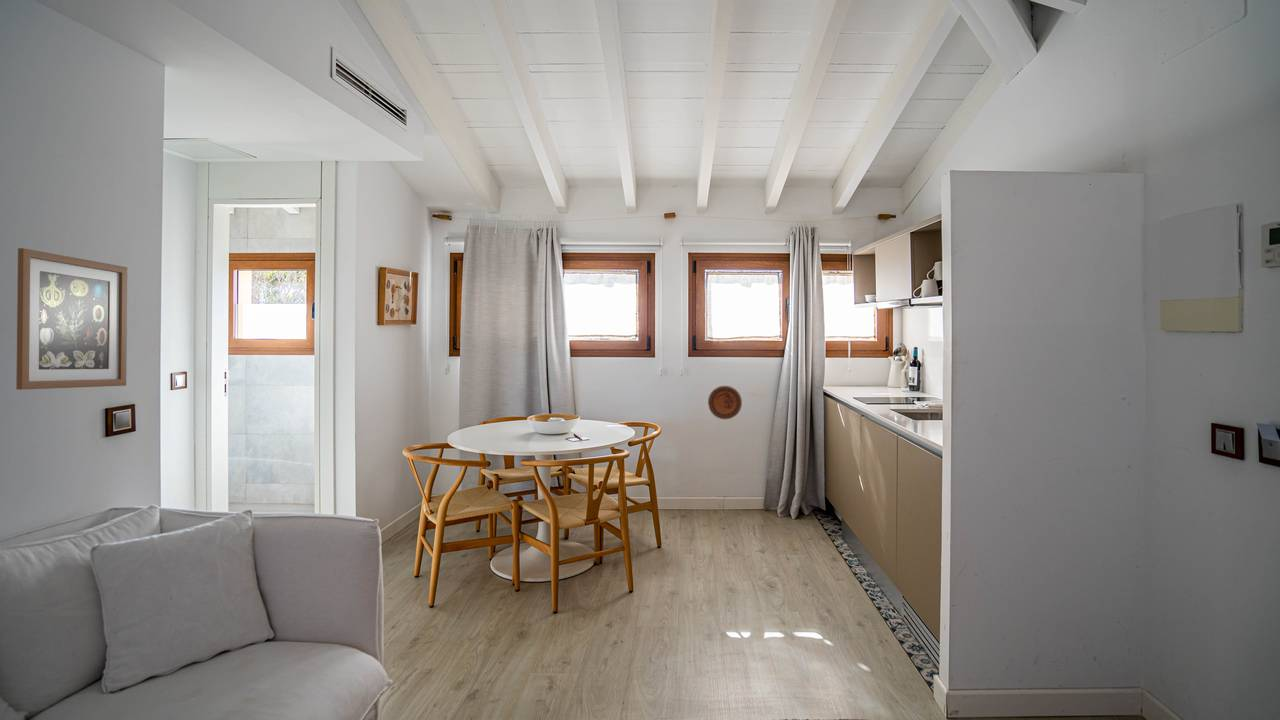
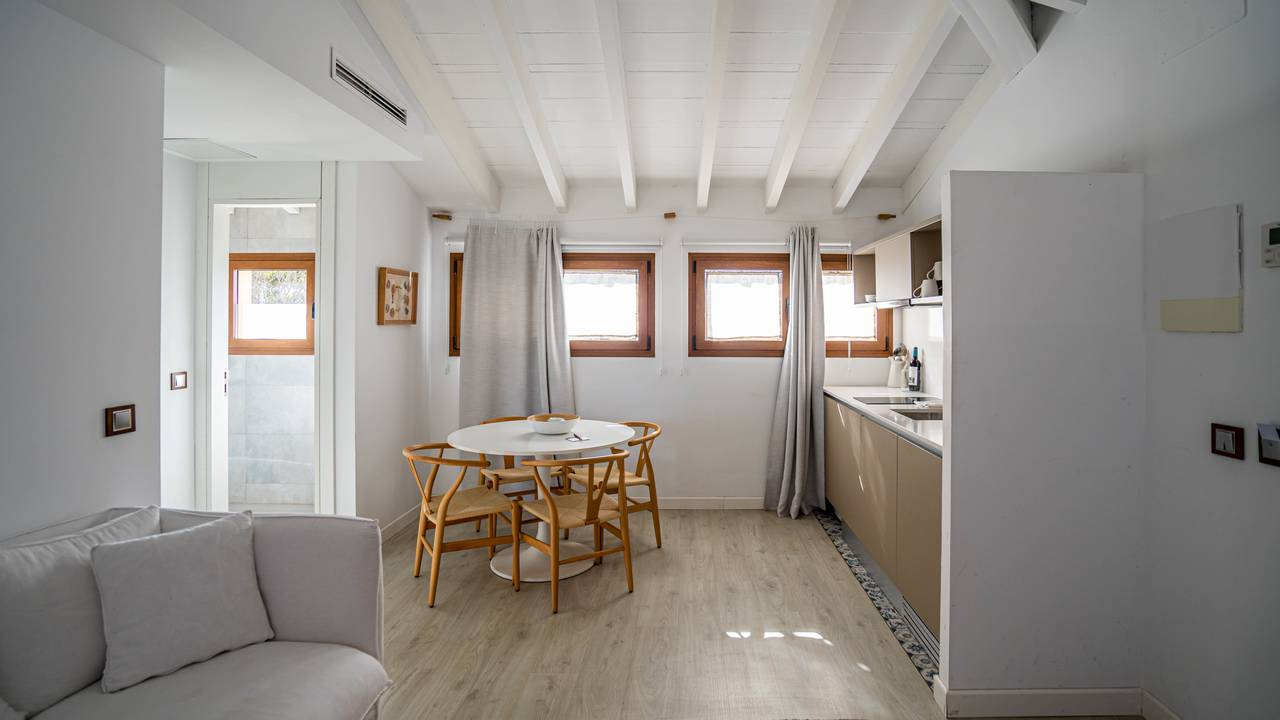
- wall art [15,247,128,391]
- decorative plate [707,385,743,420]
